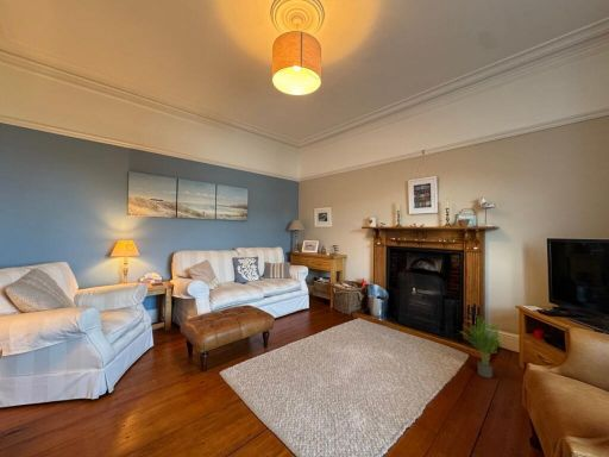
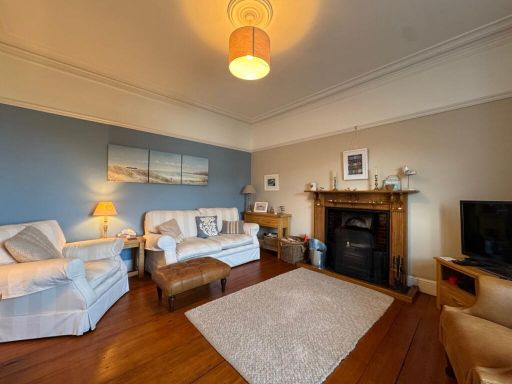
- potted plant [458,314,502,380]
